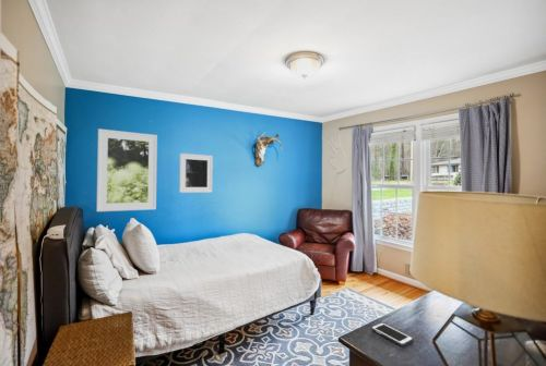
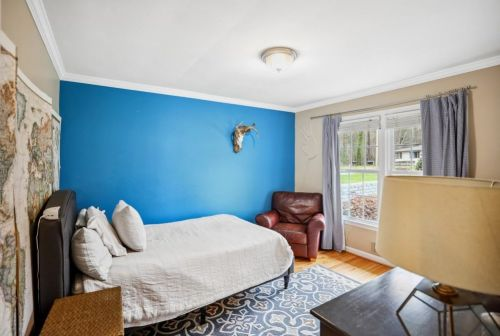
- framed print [178,152,214,194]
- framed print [96,127,158,212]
- cell phone [370,321,414,346]
